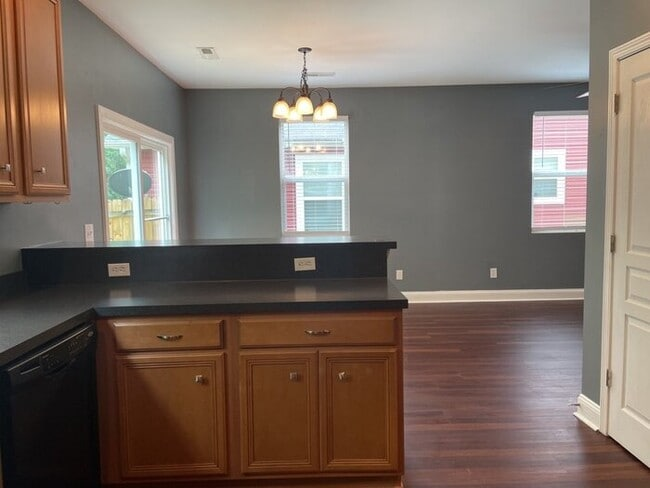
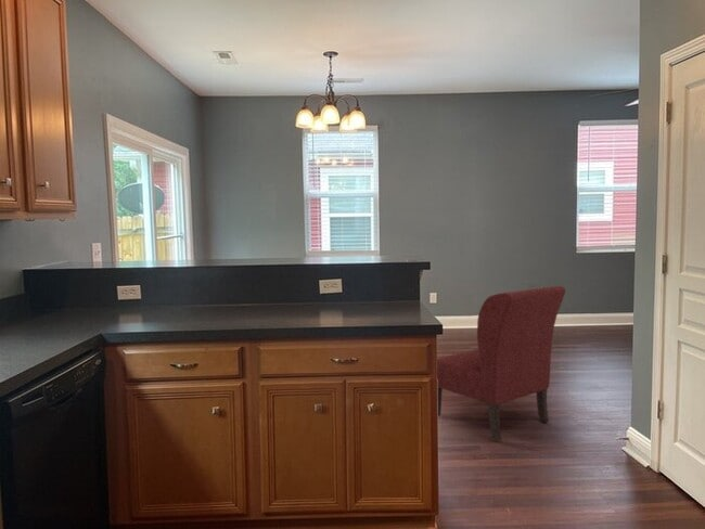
+ chair [436,285,566,441]
